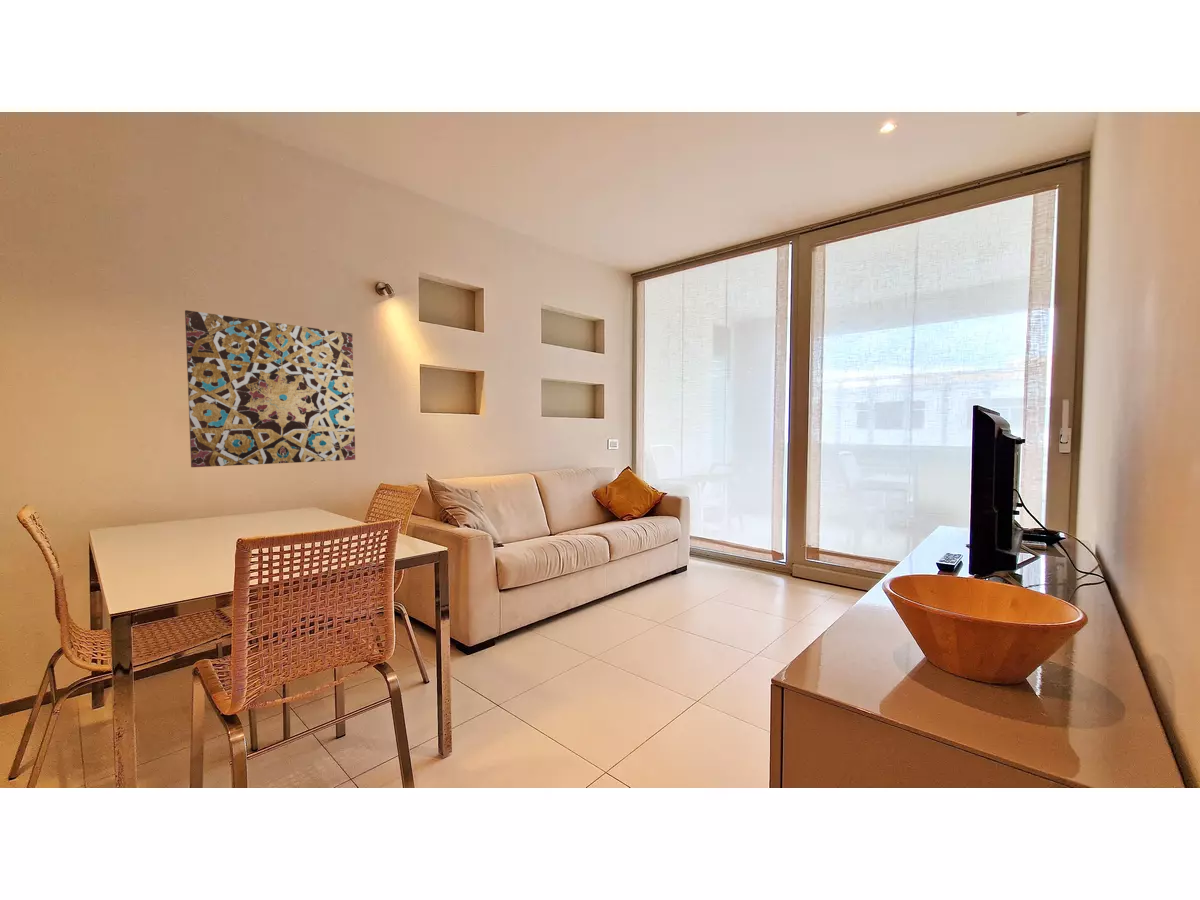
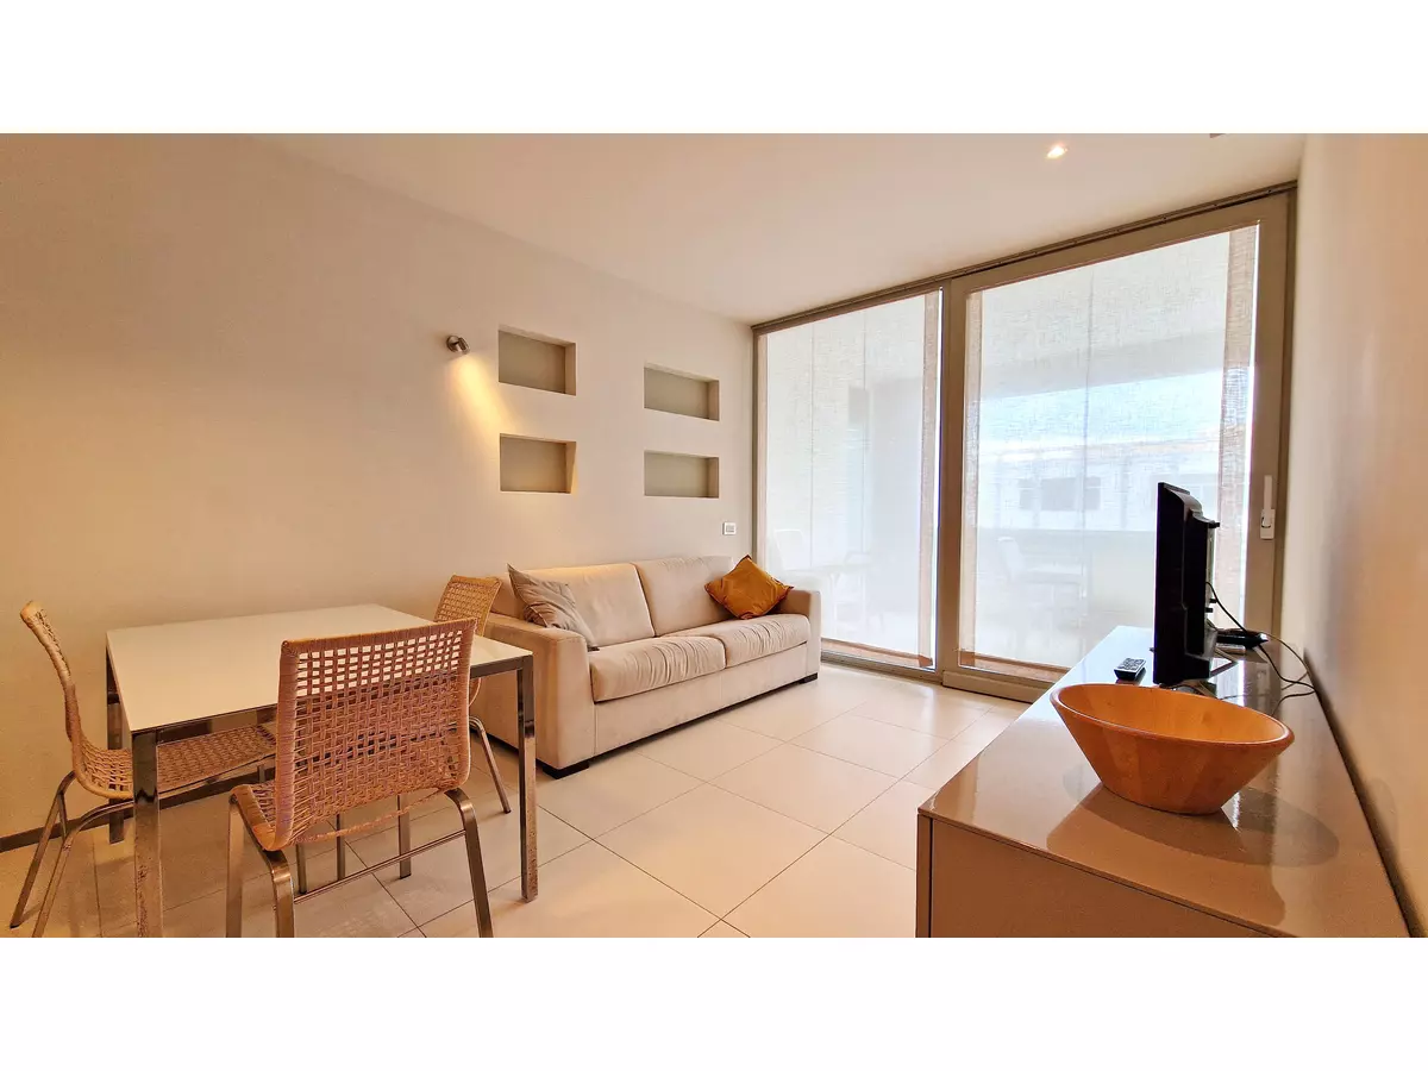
- wall art [184,309,356,468]
